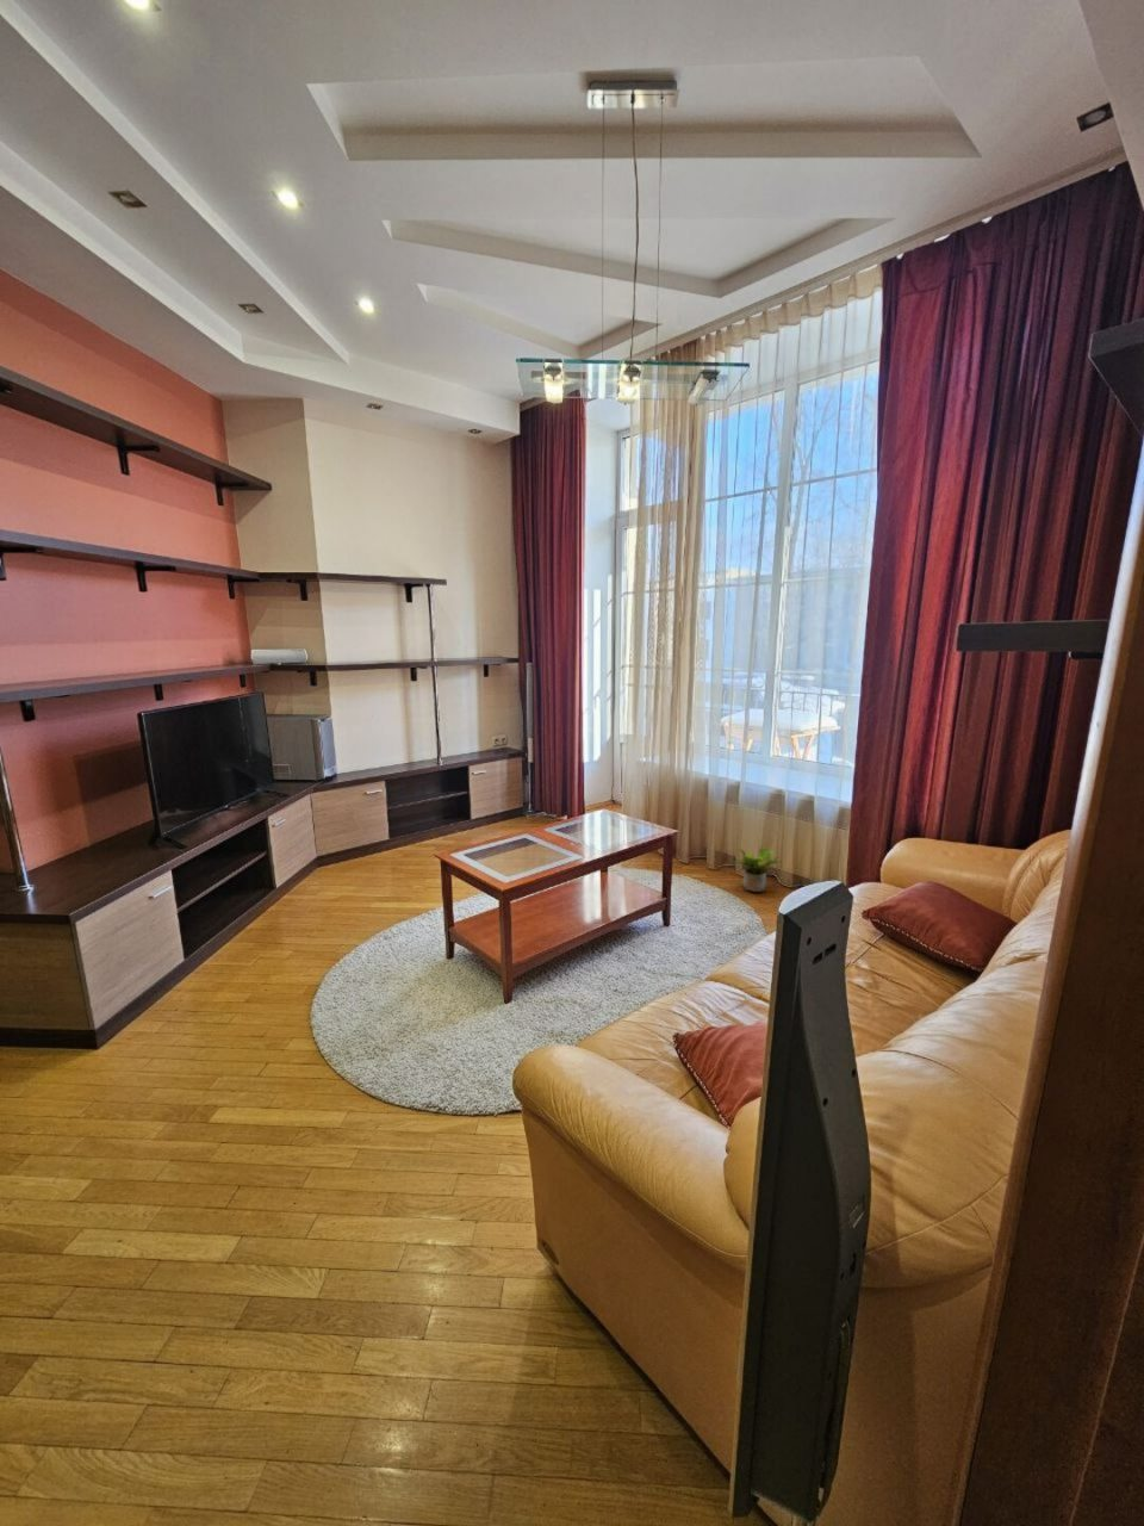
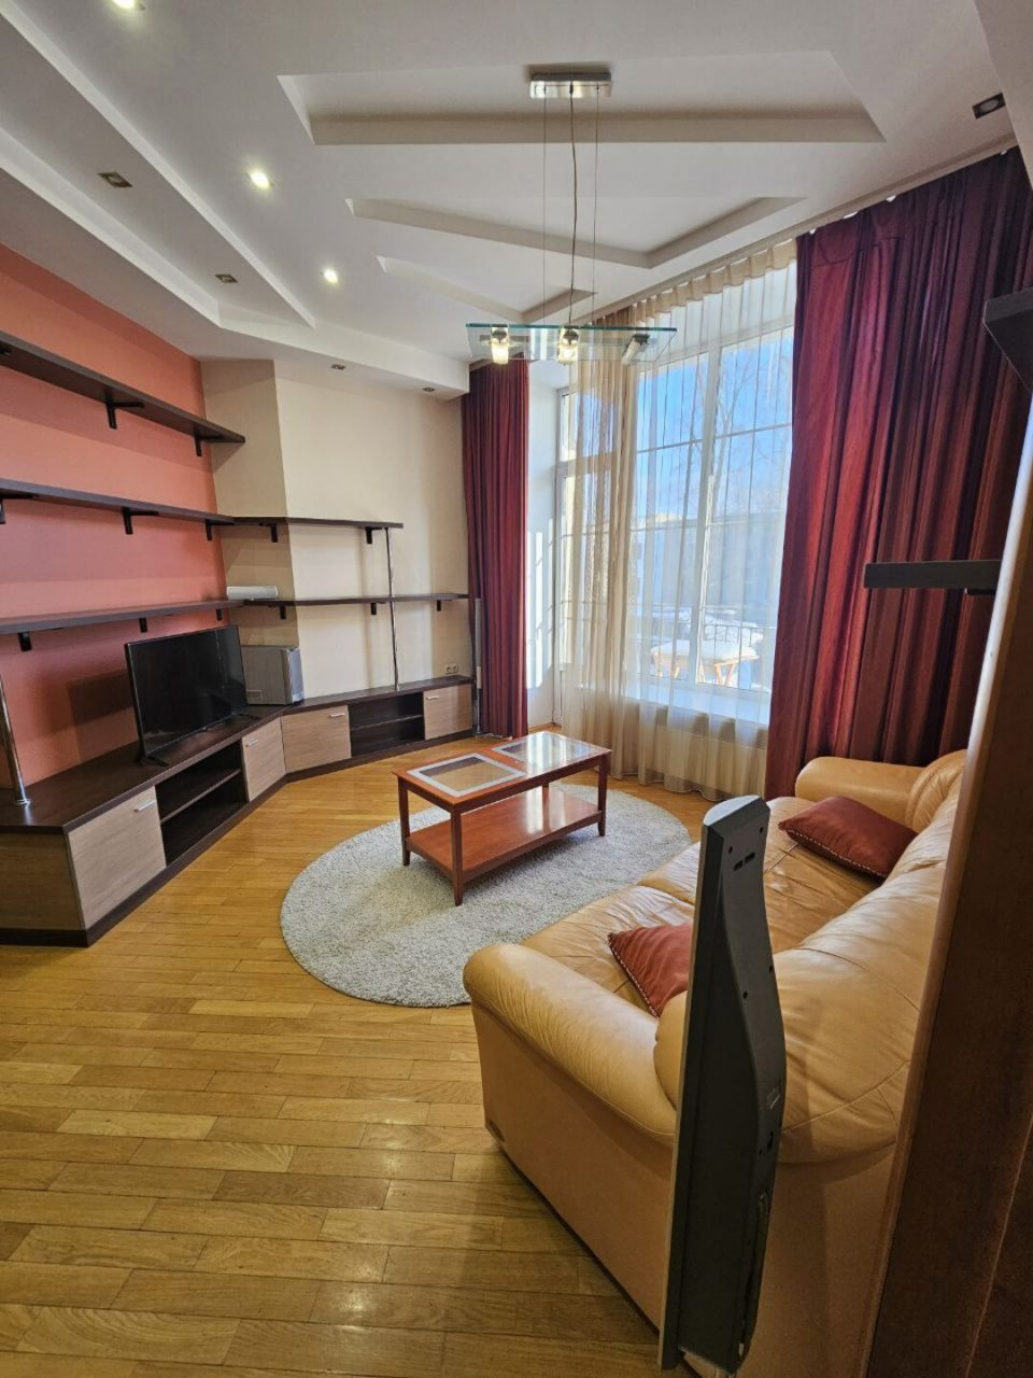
- potted plant [732,844,785,893]
